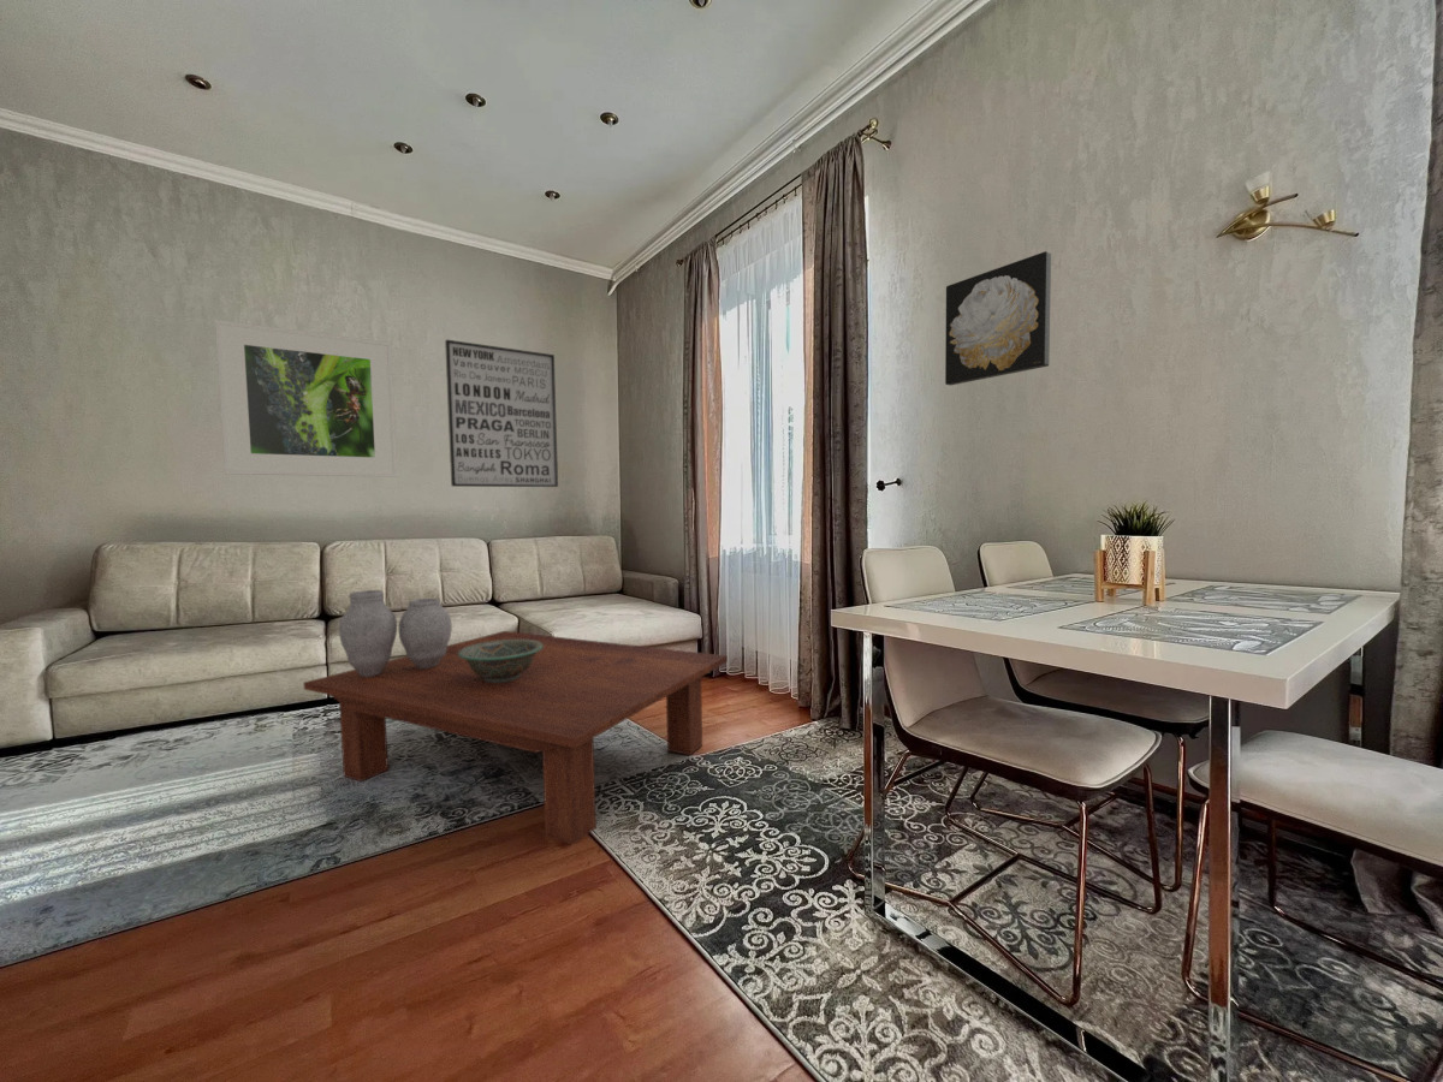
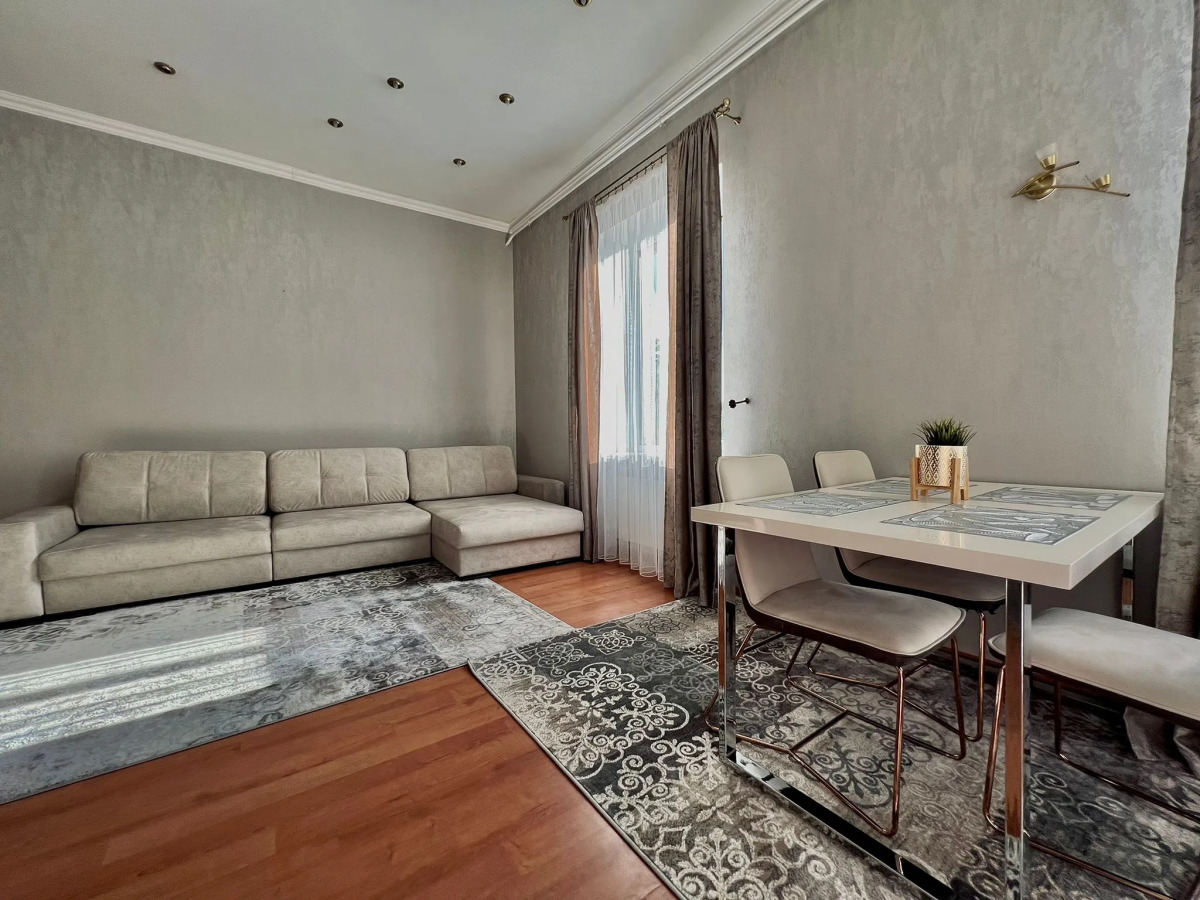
- wall art [944,250,1052,386]
- coffee table [303,630,729,846]
- decorative bowl [458,640,544,683]
- wall art [444,339,559,488]
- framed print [214,319,398,478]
- vase [338,589,453,677]
